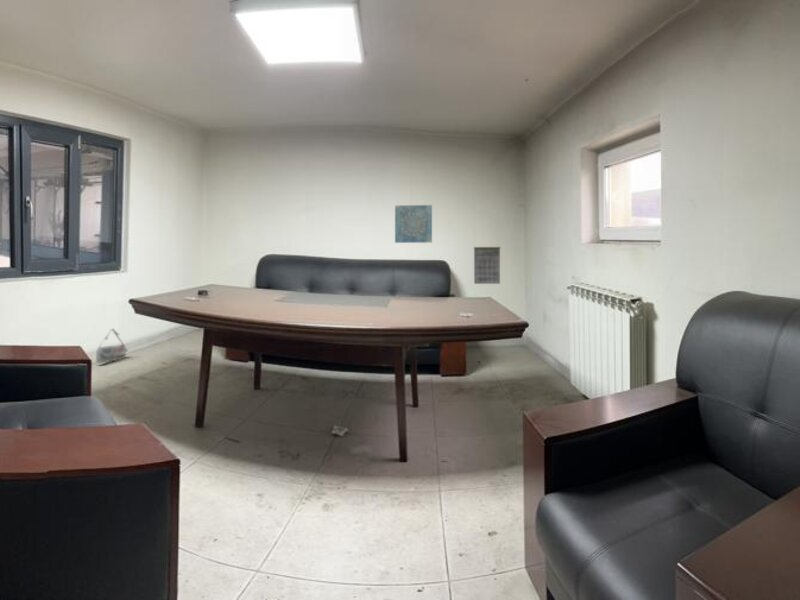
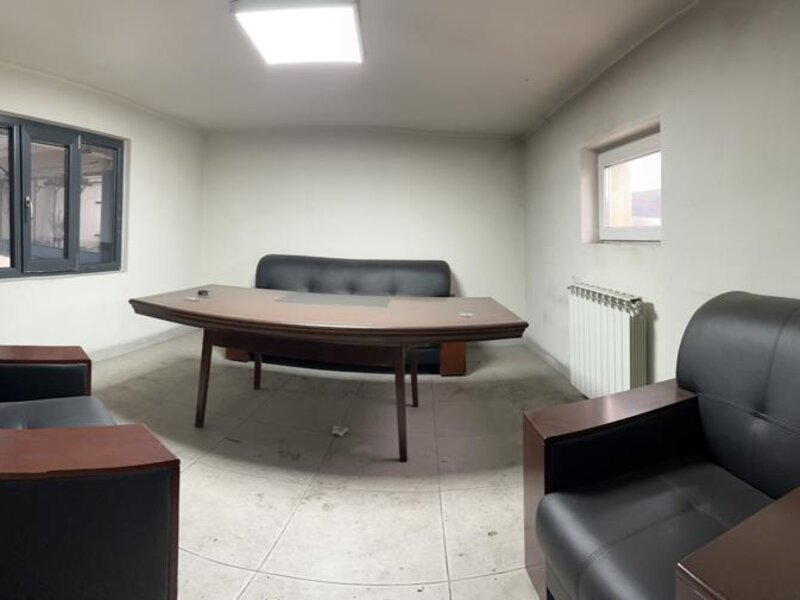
- wall art [394,204,433,244]
- bag [95,327,129,363]
- calendar [473,240,501,285]
